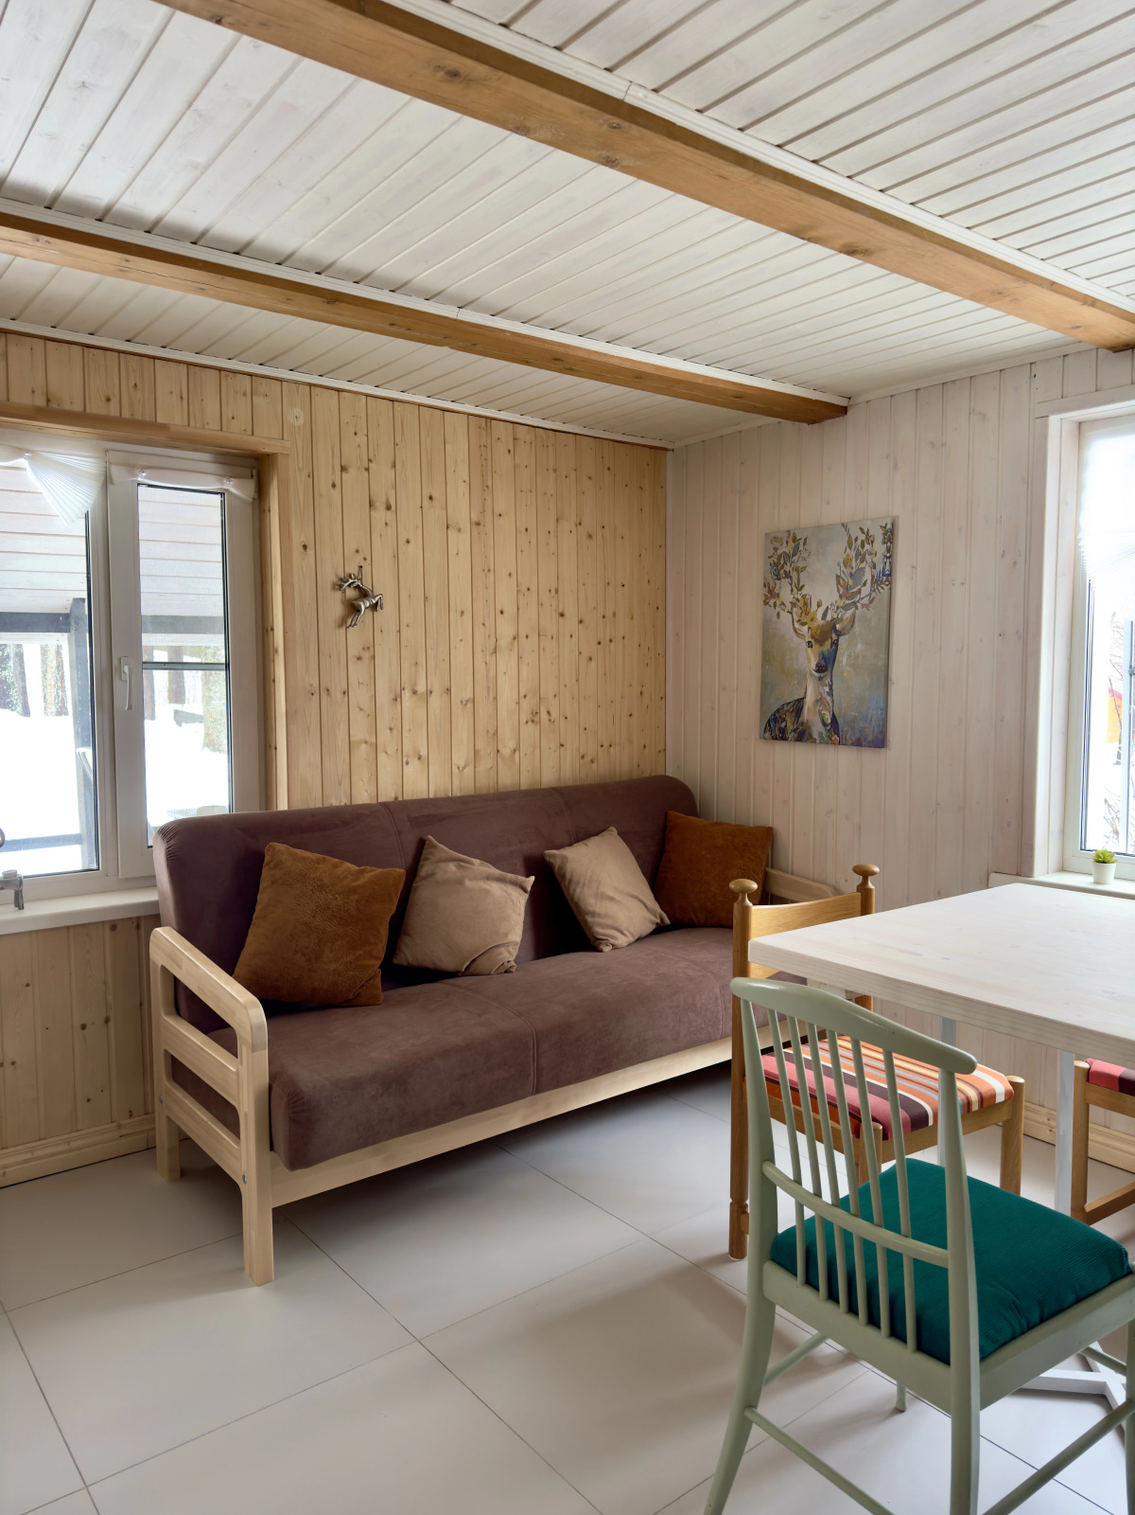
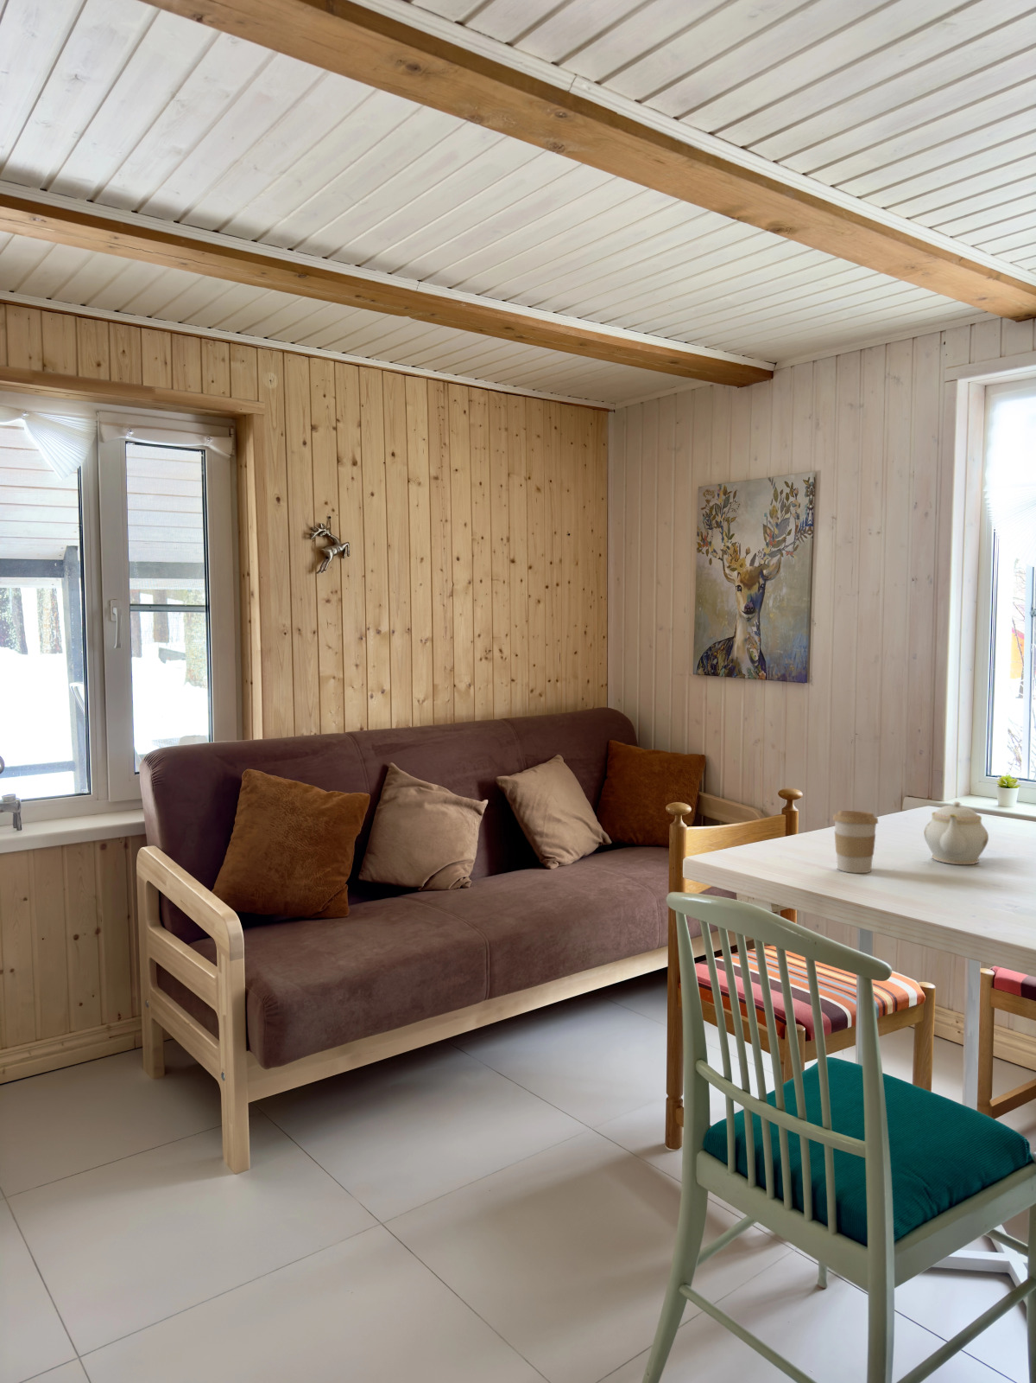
+ coffee cup [832,810,879,873]
+ teapot [923,800,989,866]
